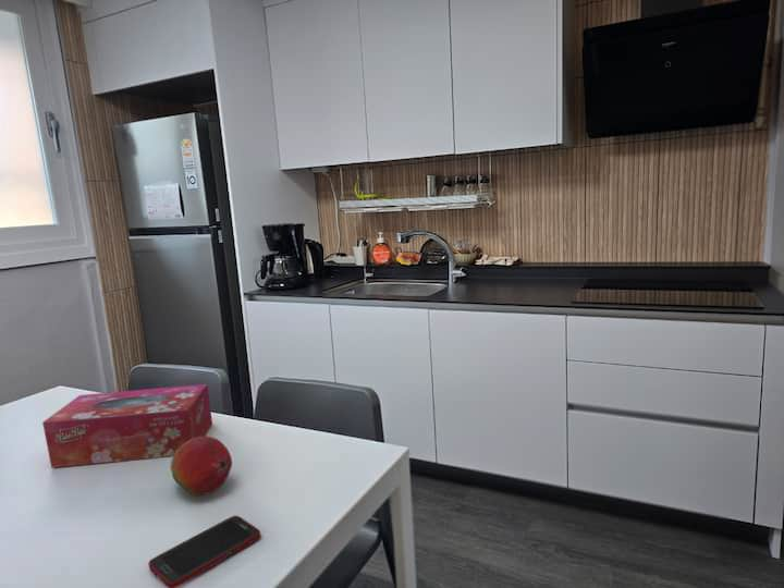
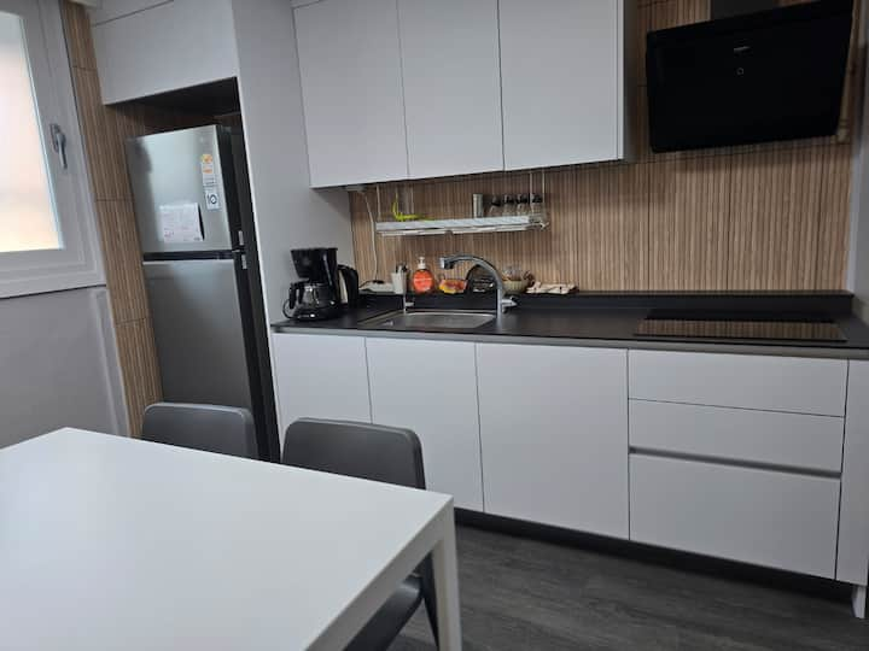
- tissue box [41,383,213,468]
- cell phone [147,514,262,588]
- fruit [170,436,233,497]
